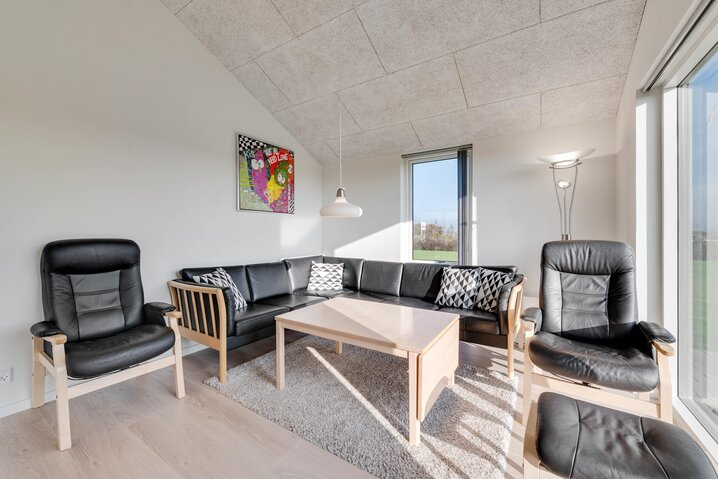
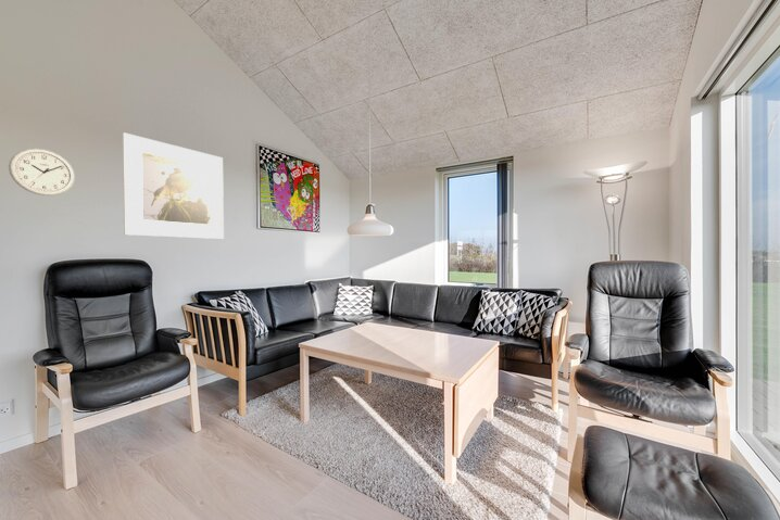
+ wall clock [8,148,76,196]
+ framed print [122,131,225,240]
